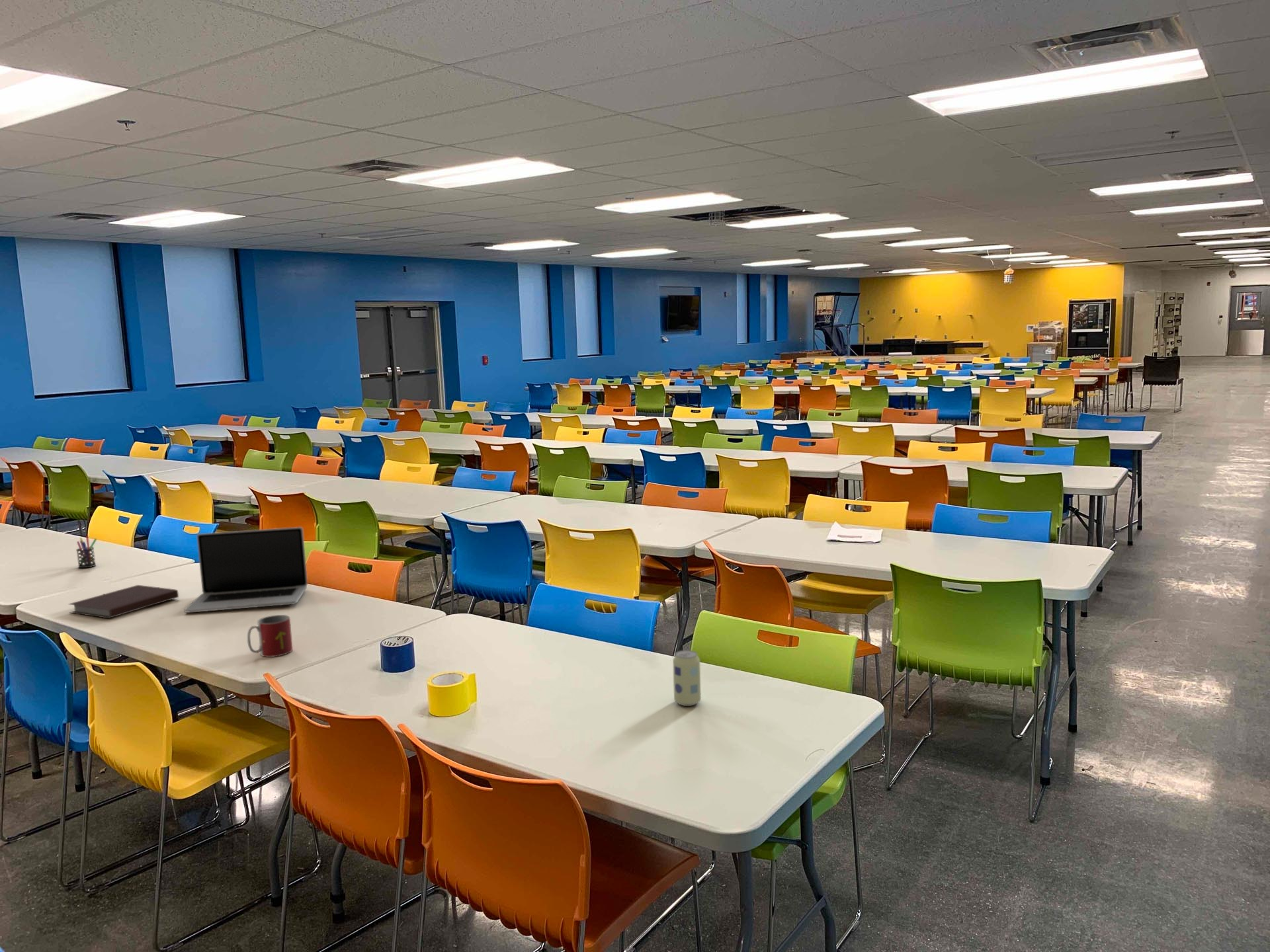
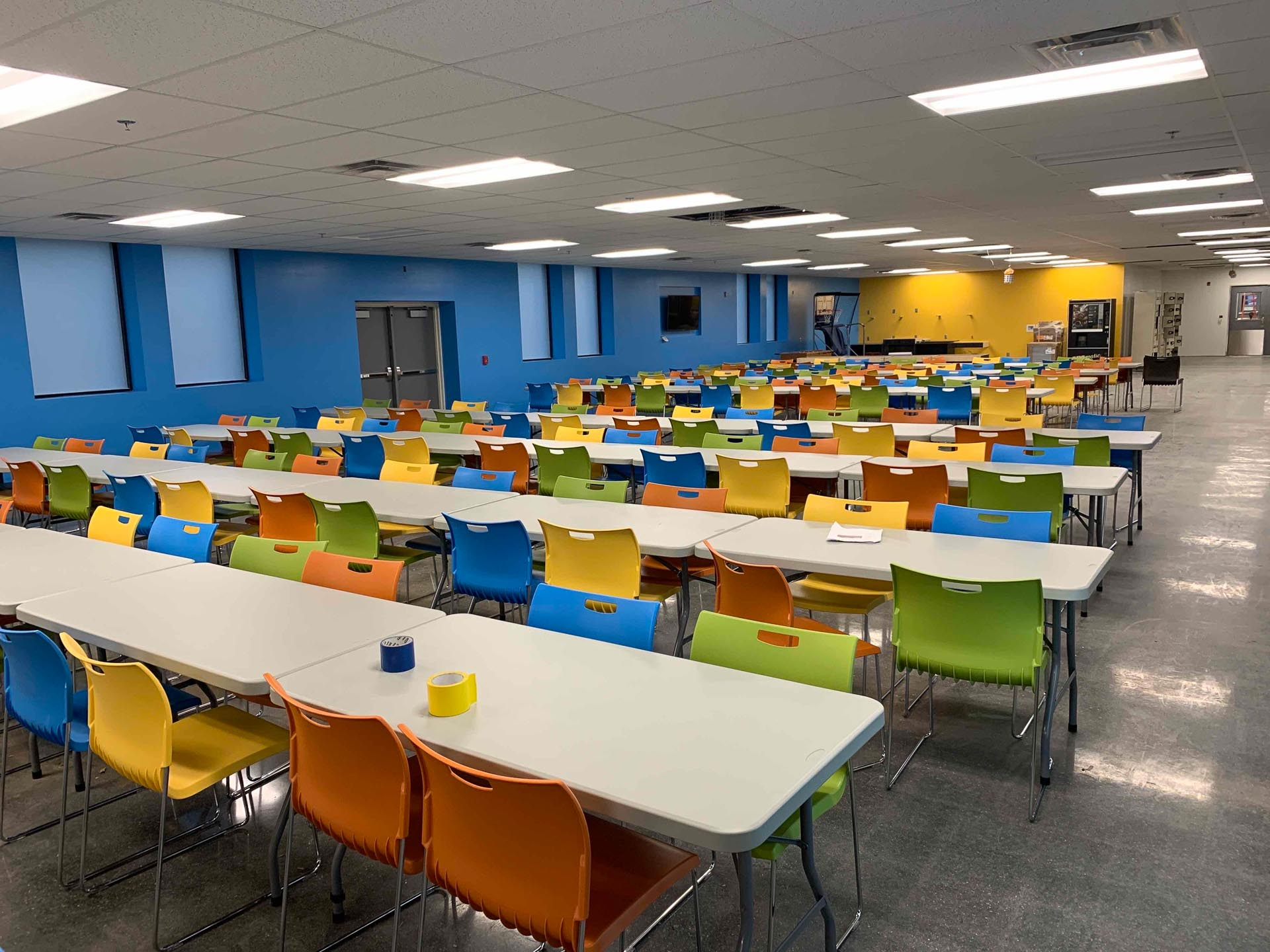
- laptop [184,526,308,613]
- mug [247,614,293,658]
- pen holder [75,535,97,569]
- beverage can [672,649,702,707]
- notebook [67,584,179,619]
